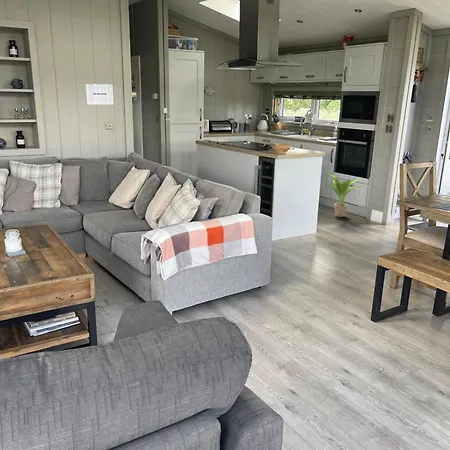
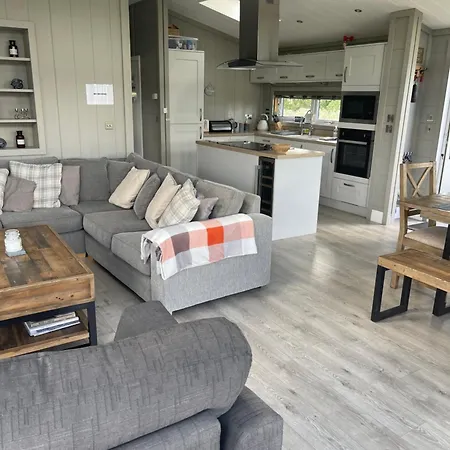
- potted plant [325,169,363,218]
